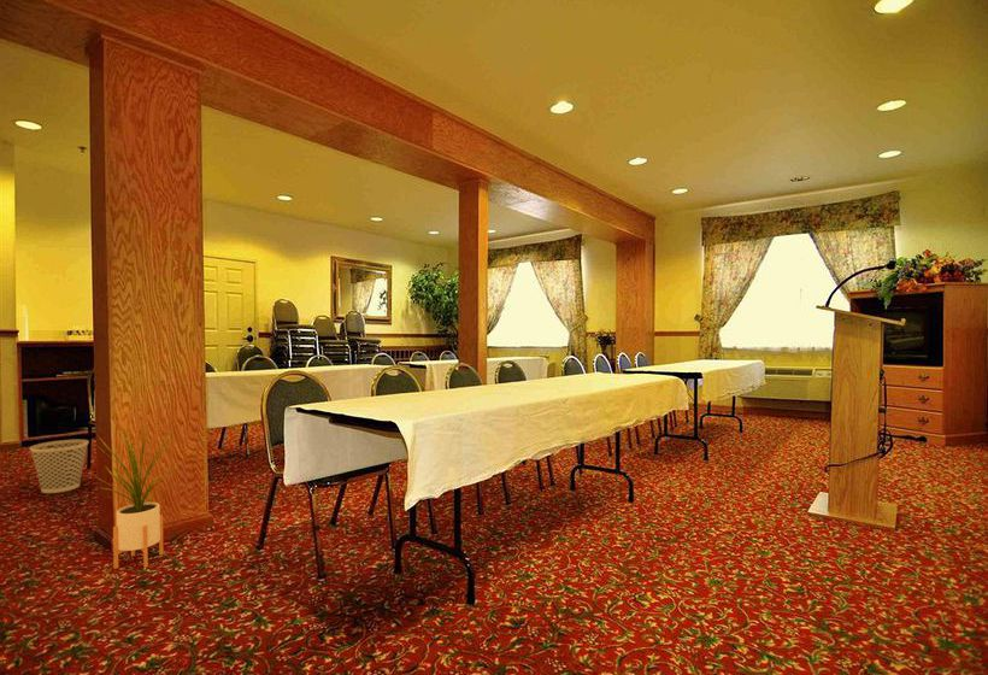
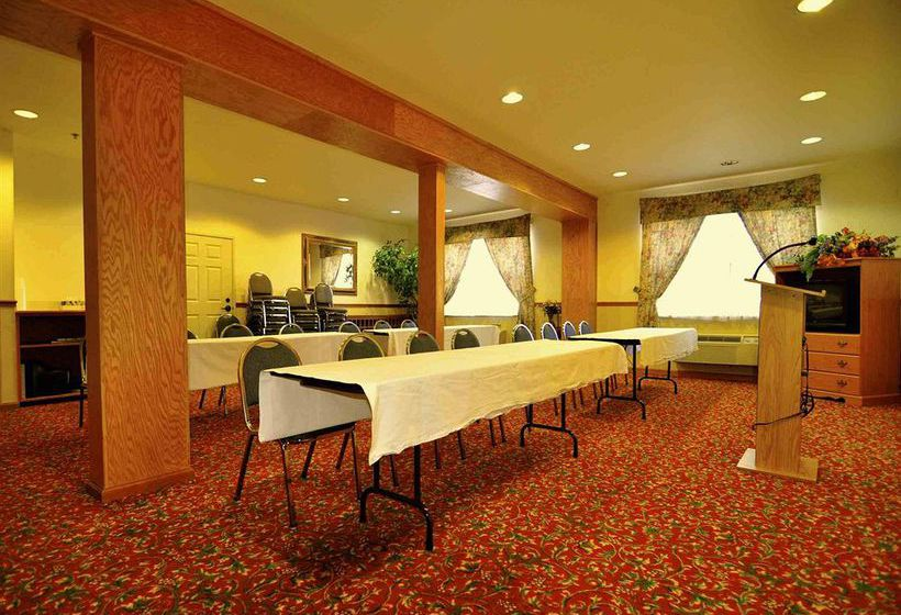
- house plant [90,418,181,570]
- wastebasket [29,439,89,494]
